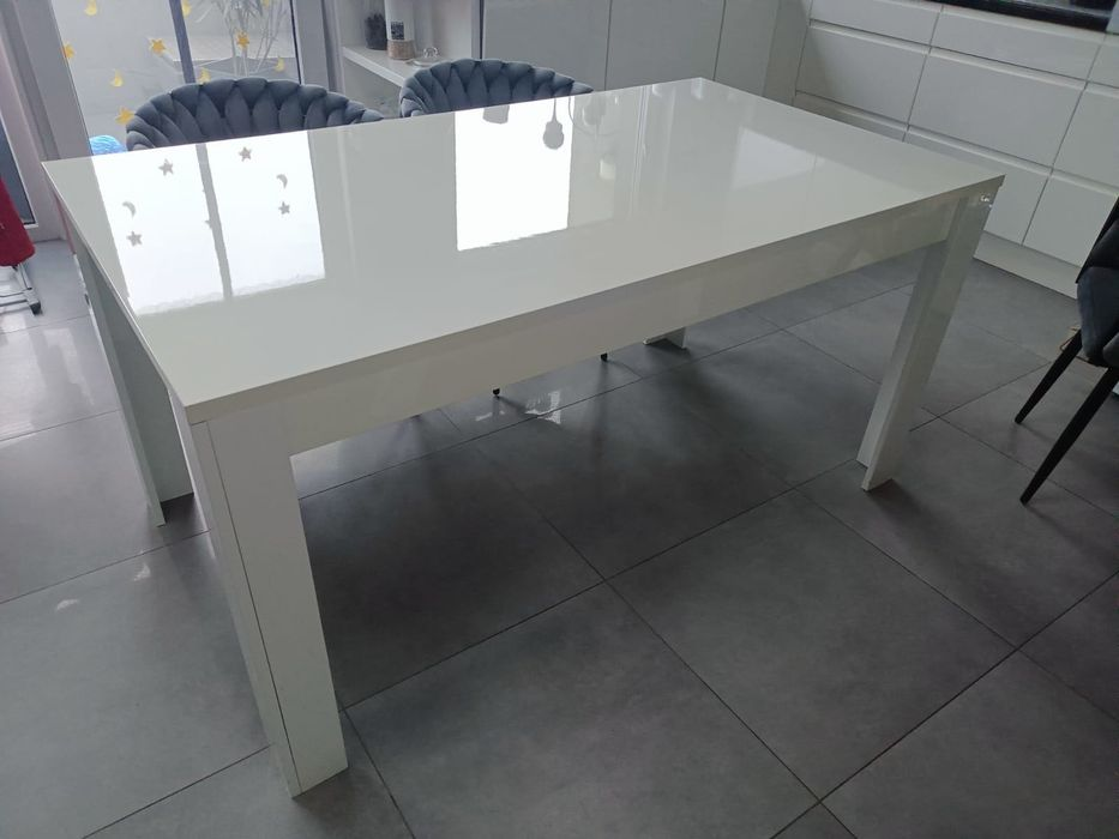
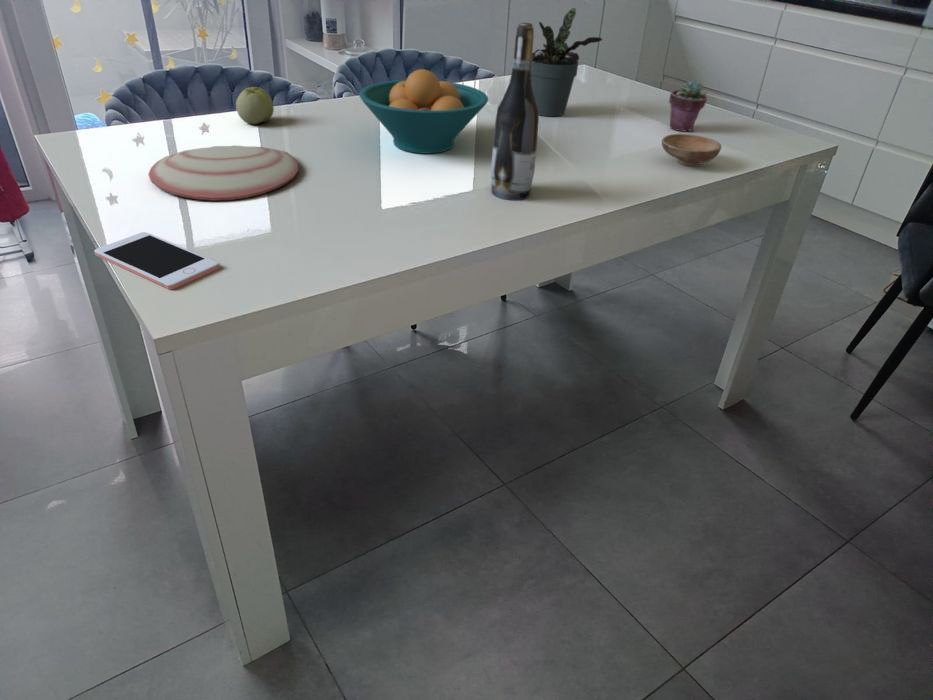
+ apple [235,86,275,125]
+ bowl [661,133,723,167]
+ cell phone [93,231,220,291]
+ plate [147,145,299,202]
+ potted succulent [668,79,708,132]
+ potted plant [531,7,603,117]
+ fruit bowl [358,68,489,155]
+ wine bottle [490,22,540,201]
